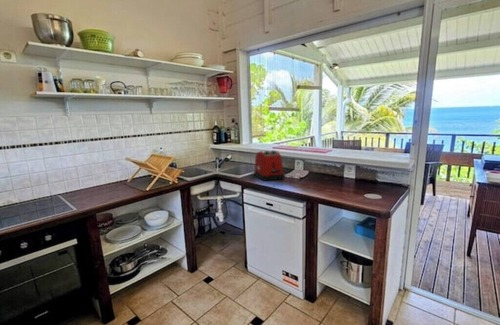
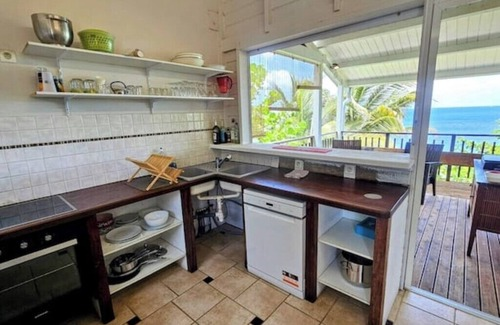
- toaster [253,149,285,182]
